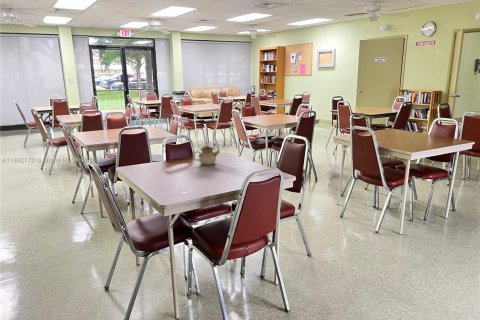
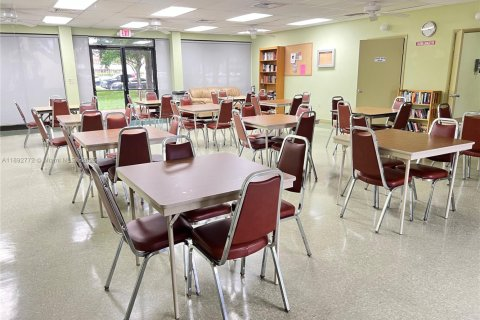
- teapot [191,142,221,166]
